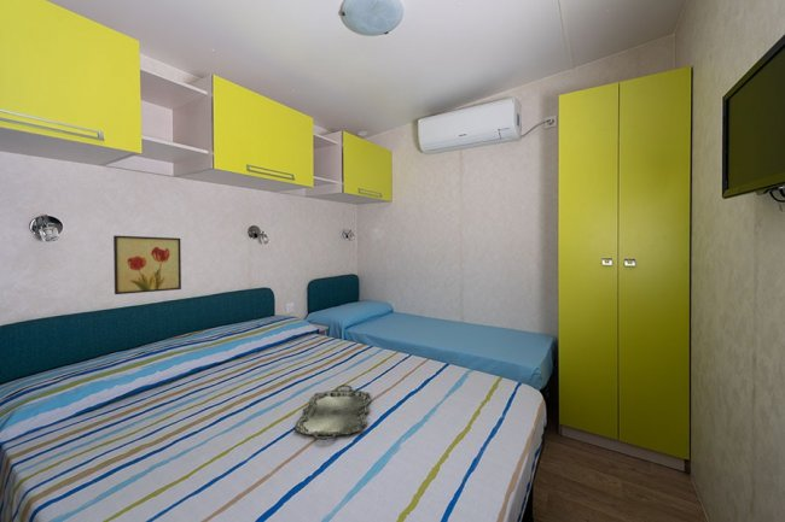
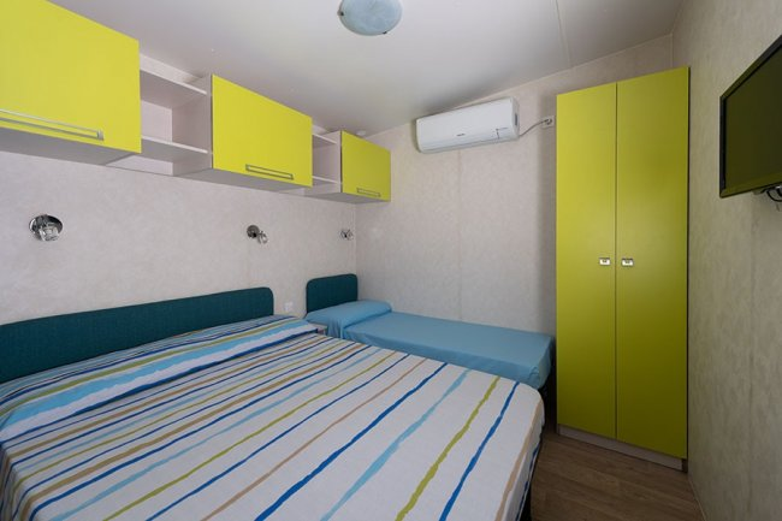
- serving tray [293,383,372,441]
- wall art [112,234,182,295]
